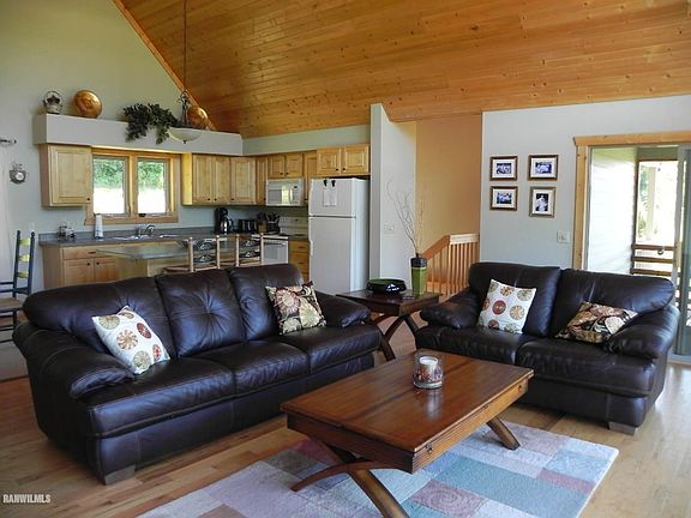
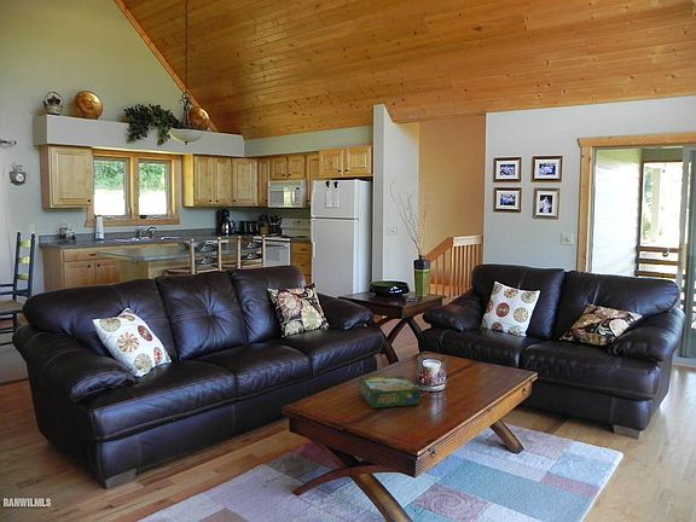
+ board game [358,375,422,410]
